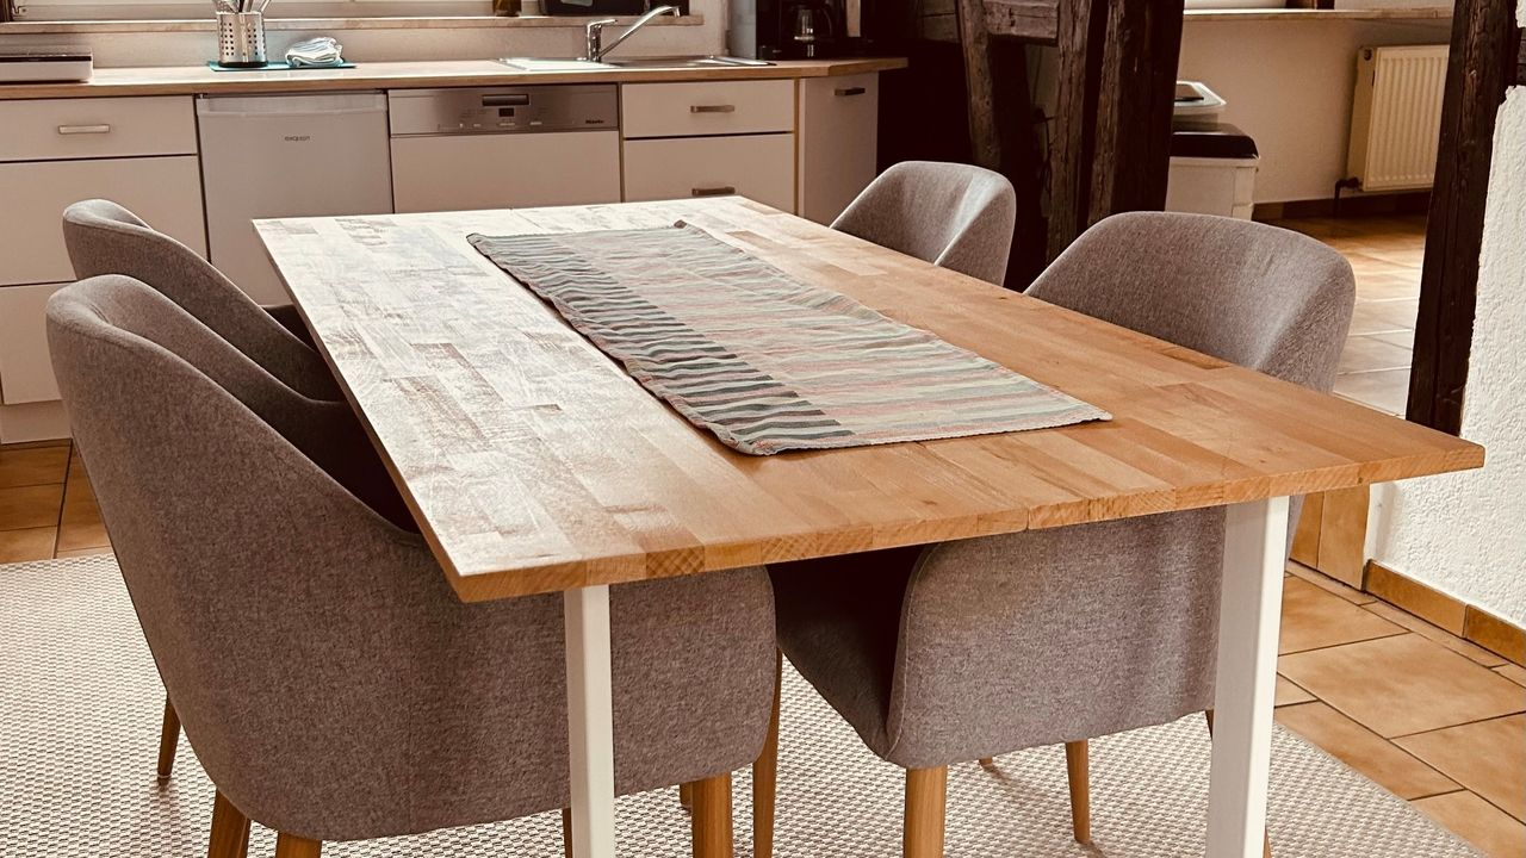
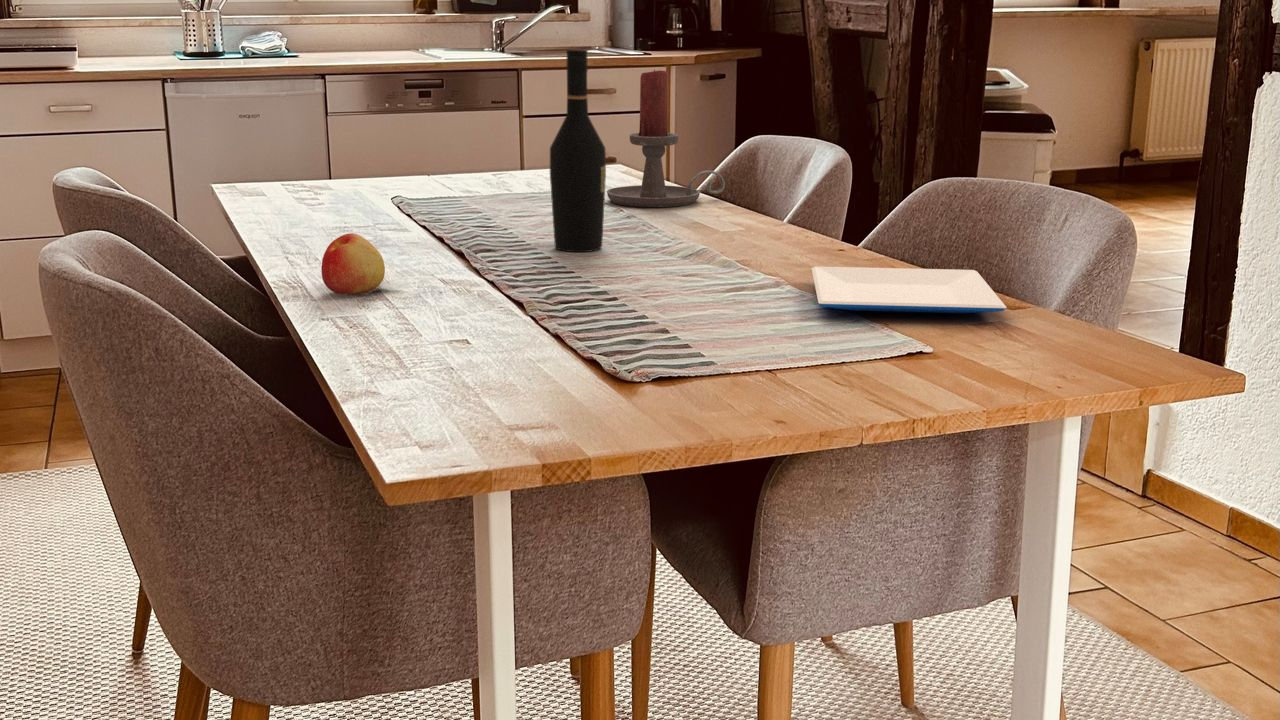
+ candle holder [606,69,726,209]
+ apple [320,232,386,296]
+ wine bottle [549,49,607,253]
+ plate [811,266,1008,314]
